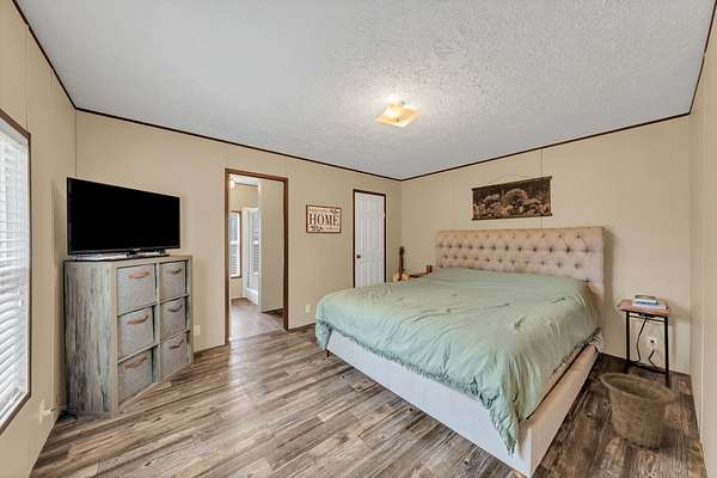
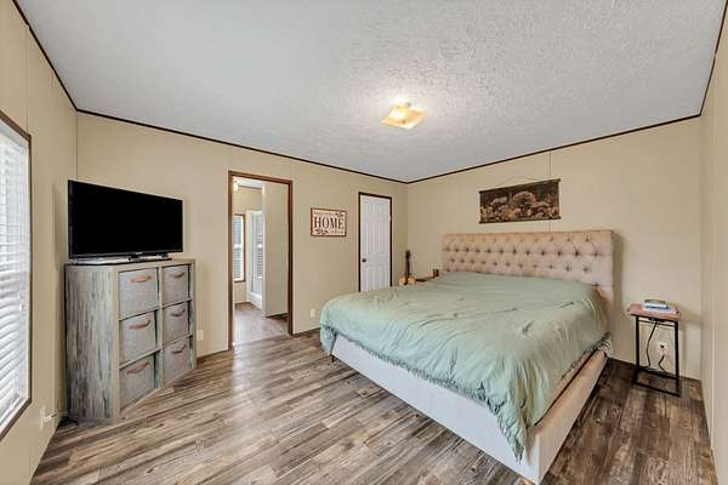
- basket [600,372,679,449]
